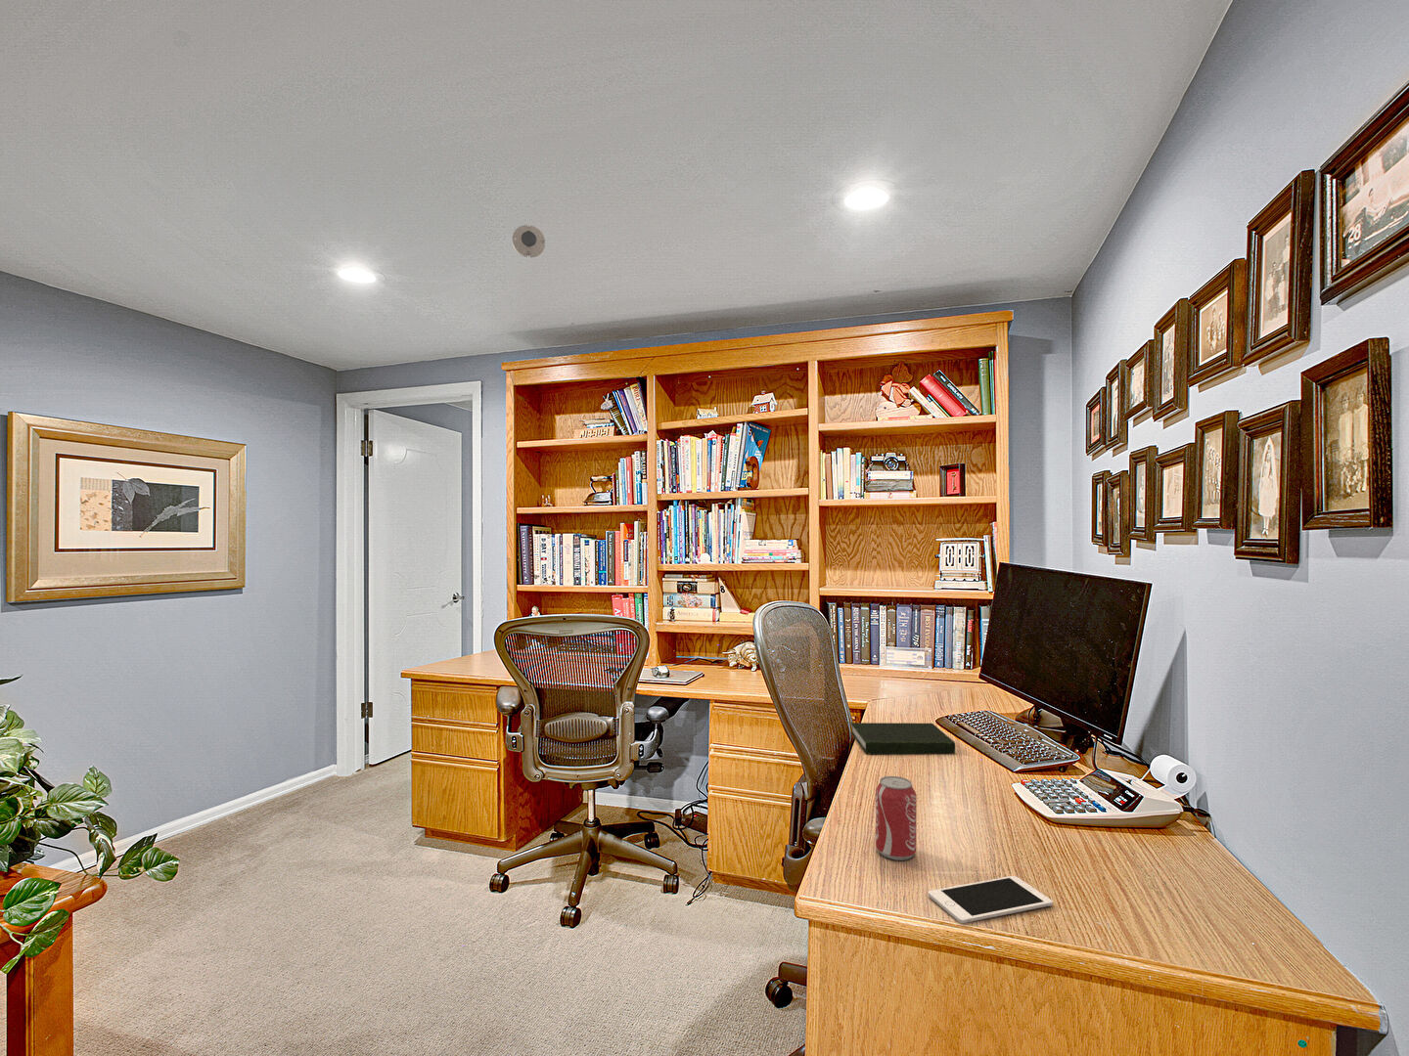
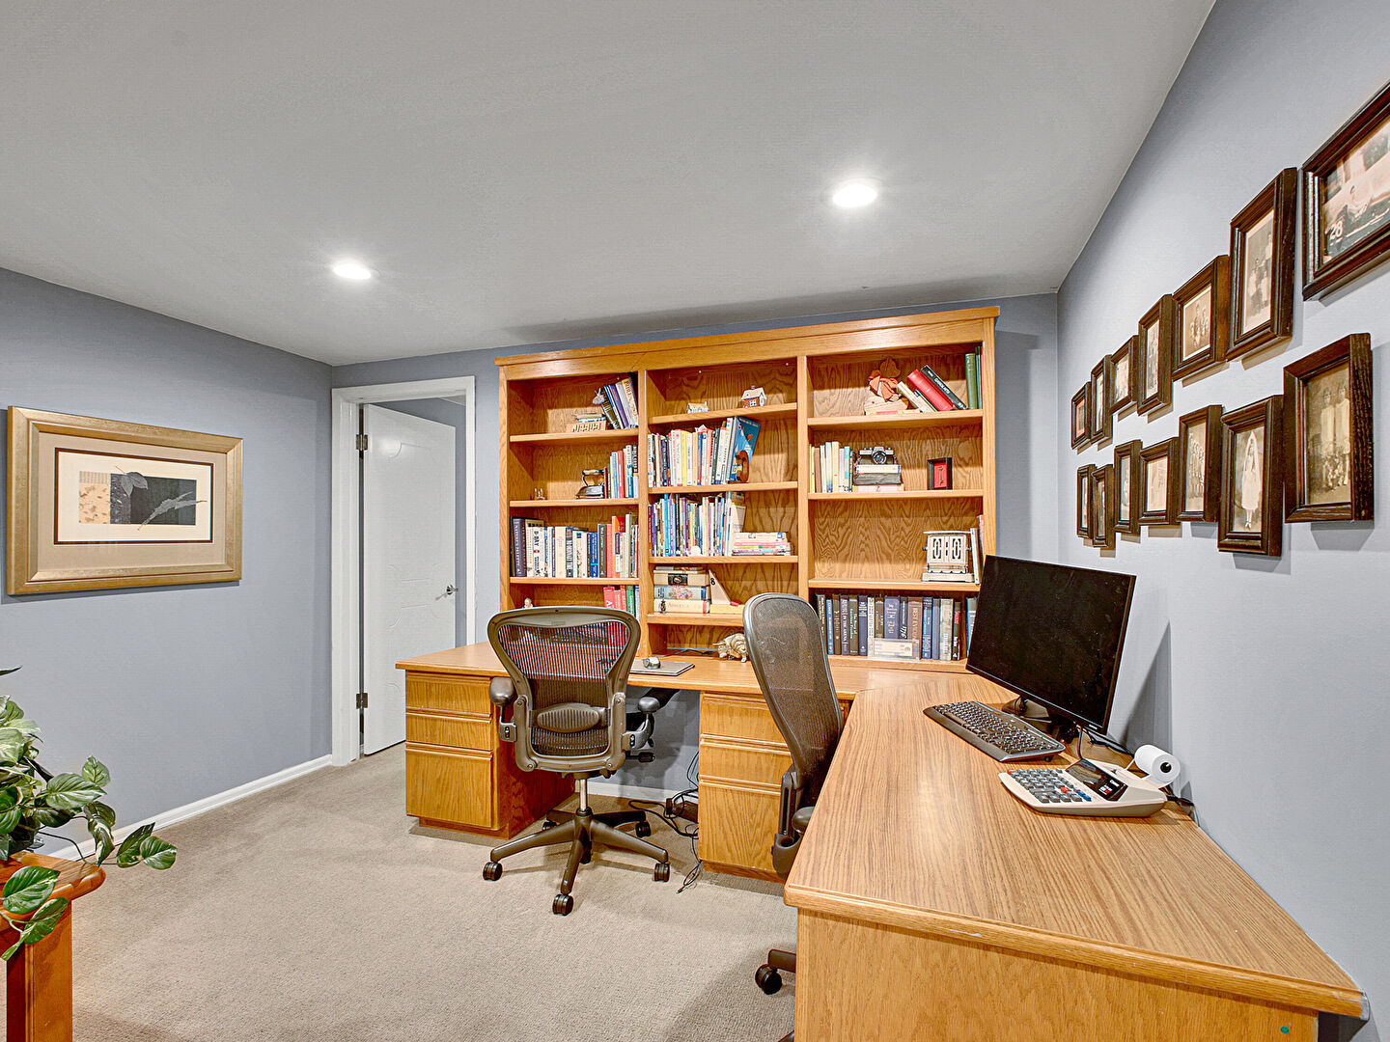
- smoke detector [511,224,546,258]
- cell phone [927,875,1054,924]
- book [850,722,956,755]
- beverage can [874,775,918,862]
